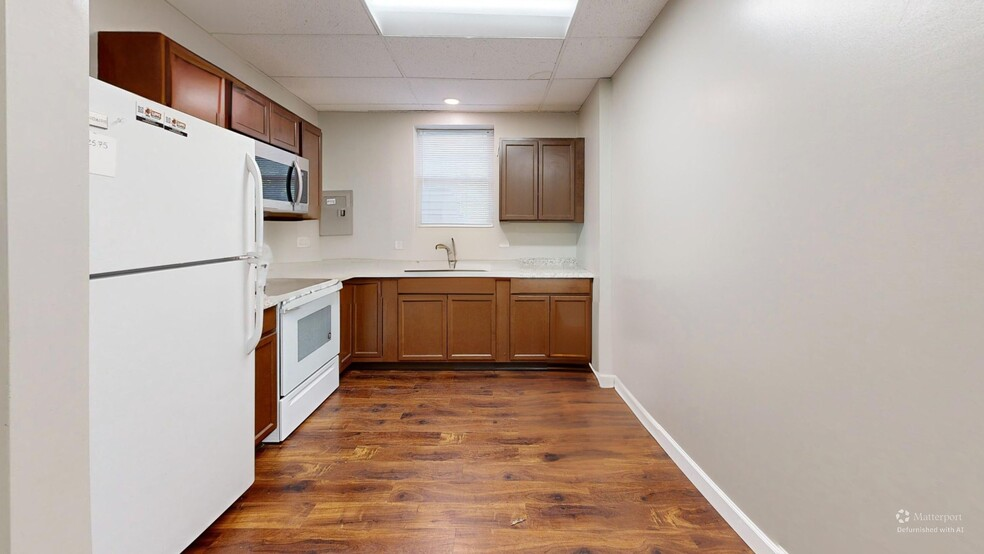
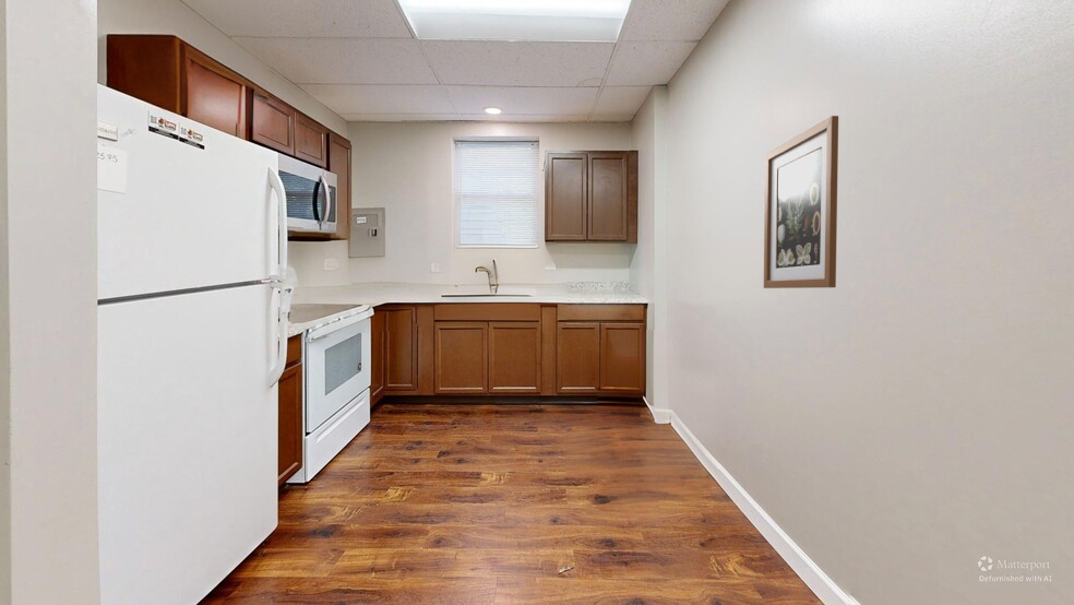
+ wall art [763,115,839,289]
